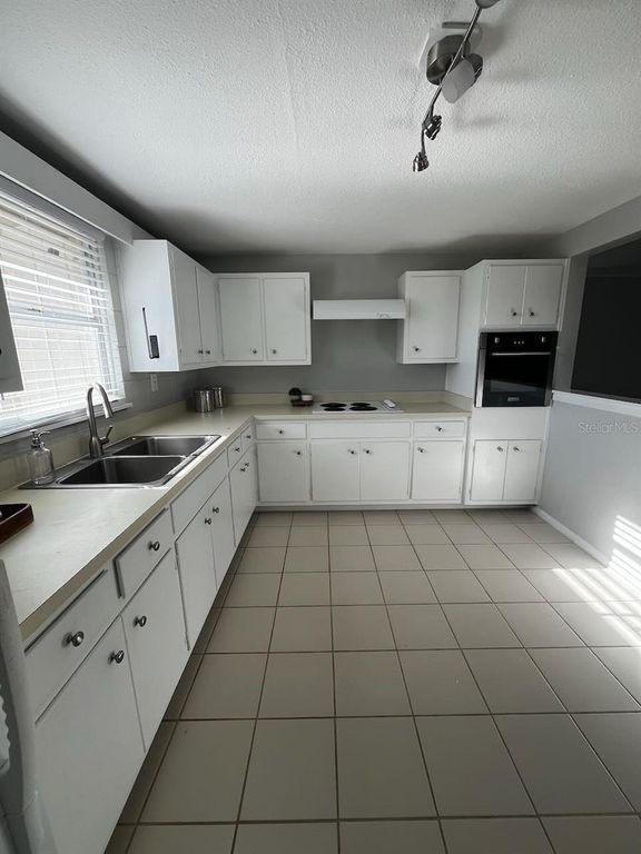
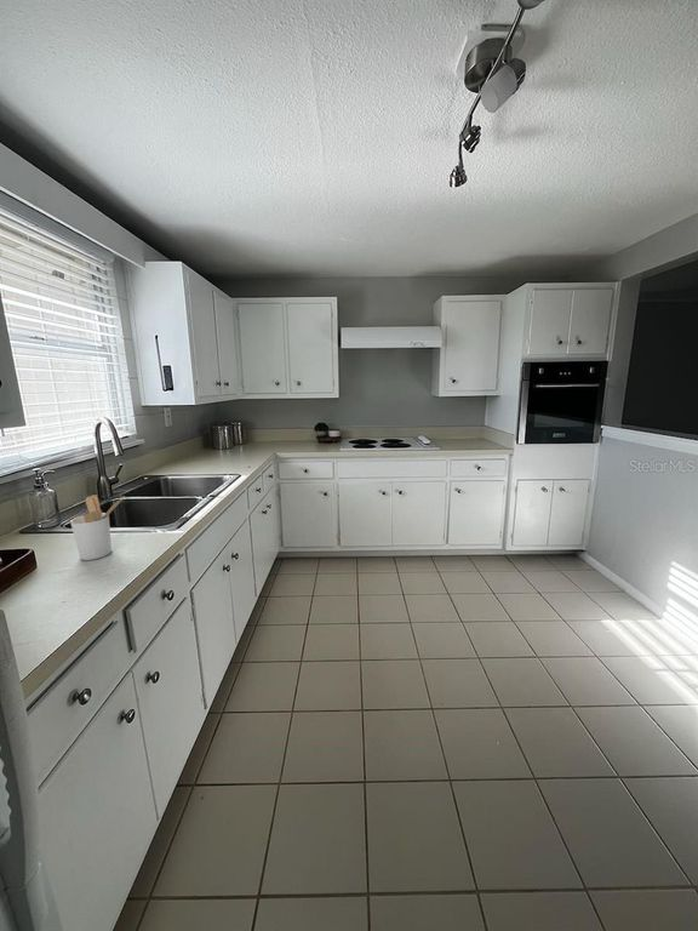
+ utensil holder [69,493,126,561]
